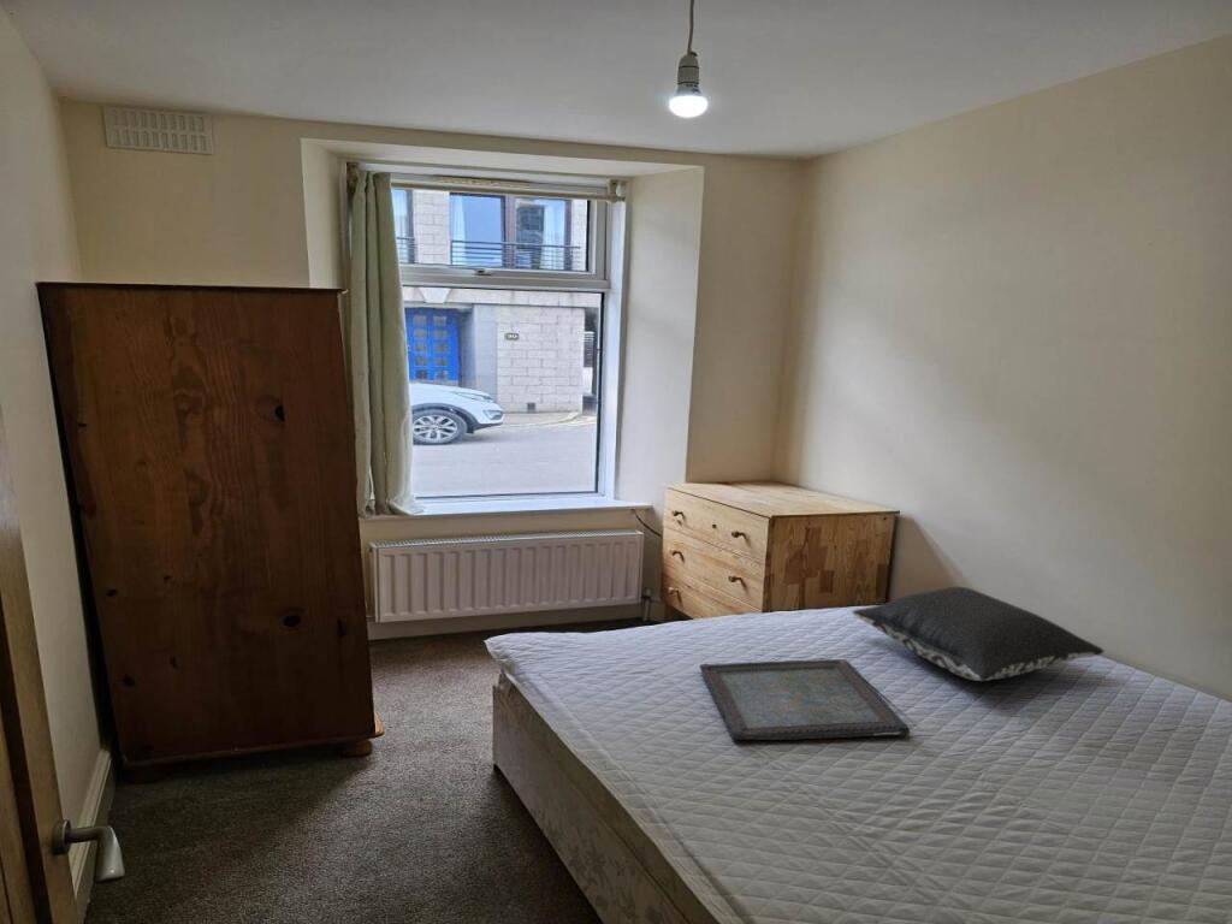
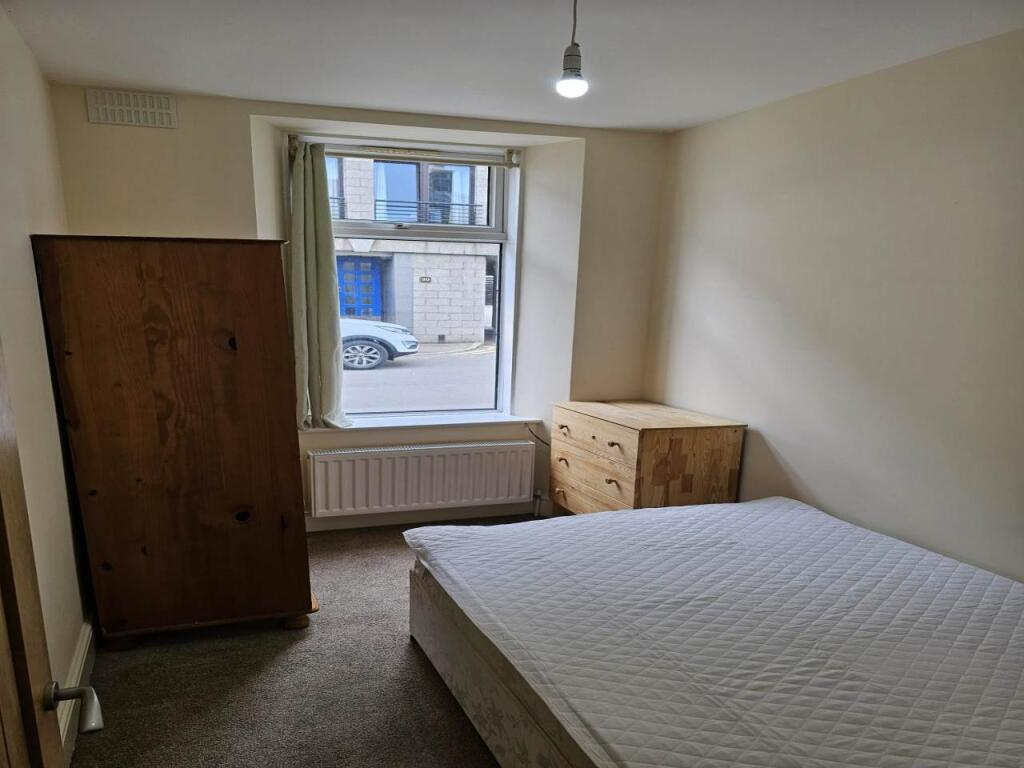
- serving tray [699,658,911,741]
- pillow [851,586,1106,682]
